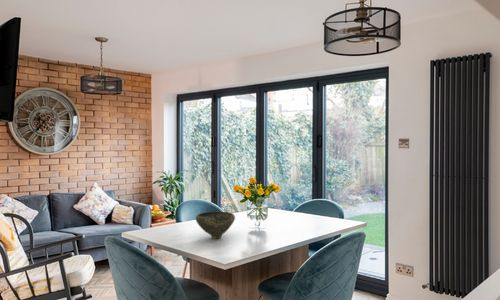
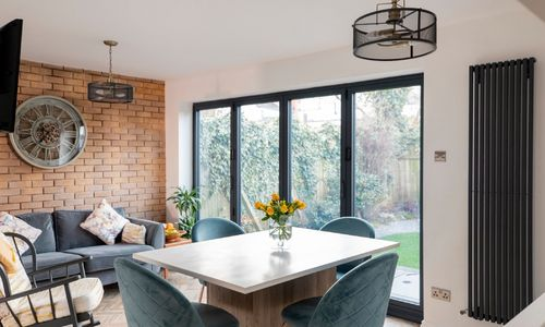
- bowl [195,211,236,240]
